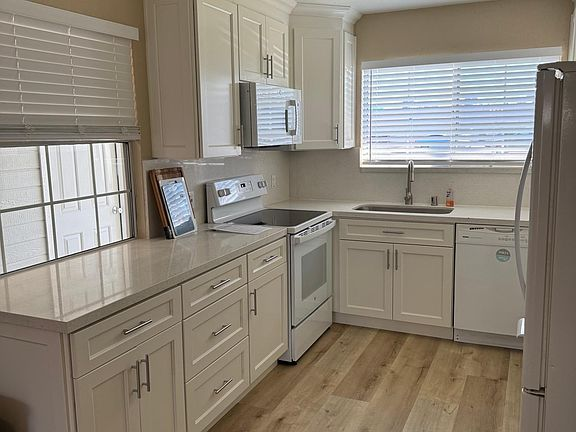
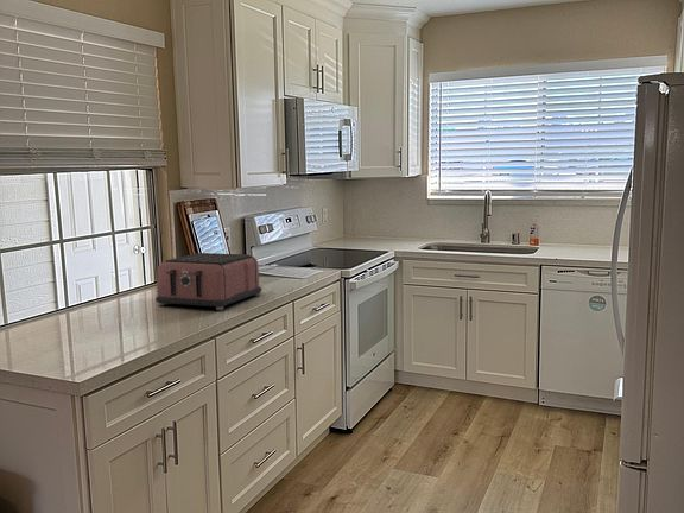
+ toaster [154,252,262,311]
